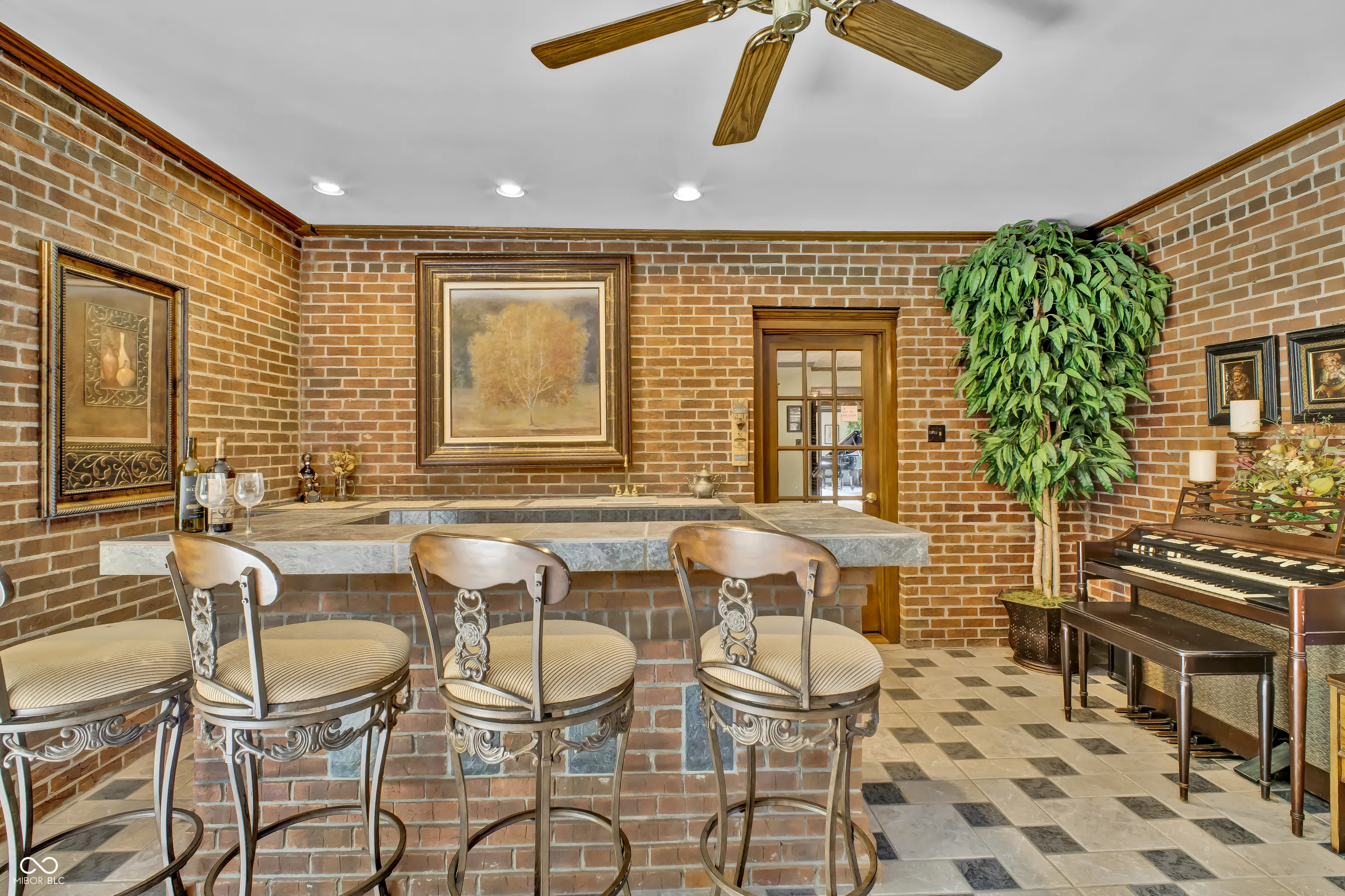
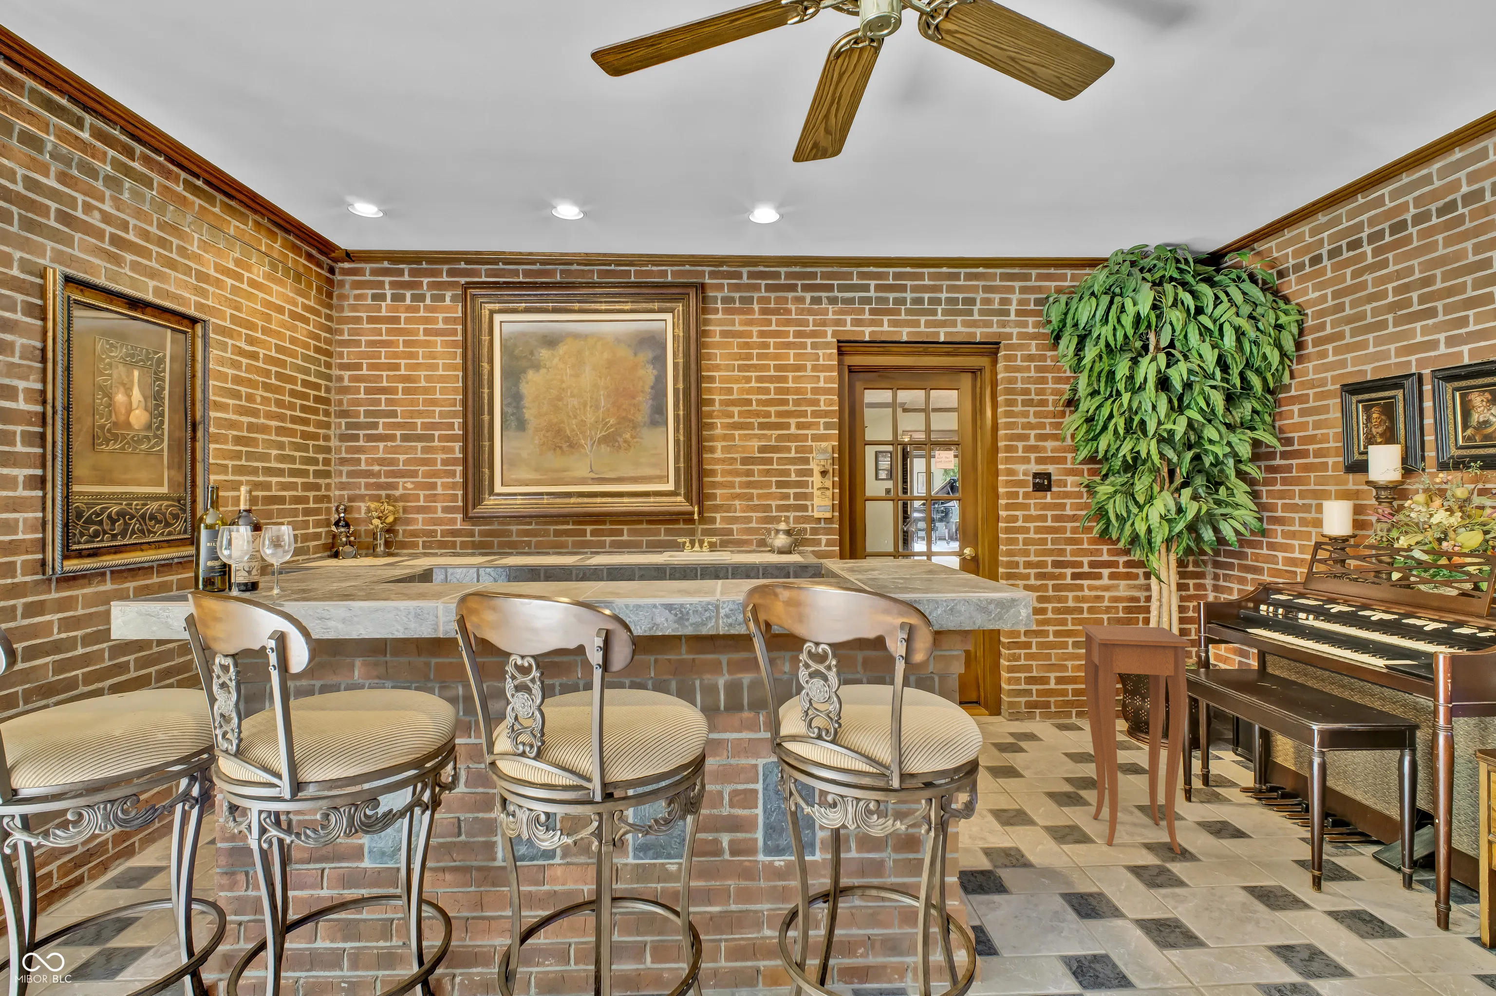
+ side table [1081,625,1191,854]
